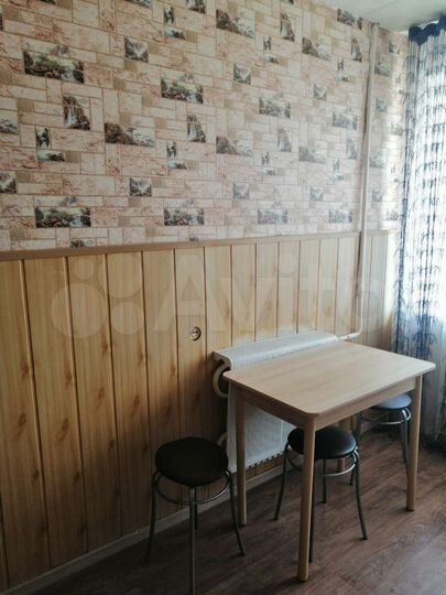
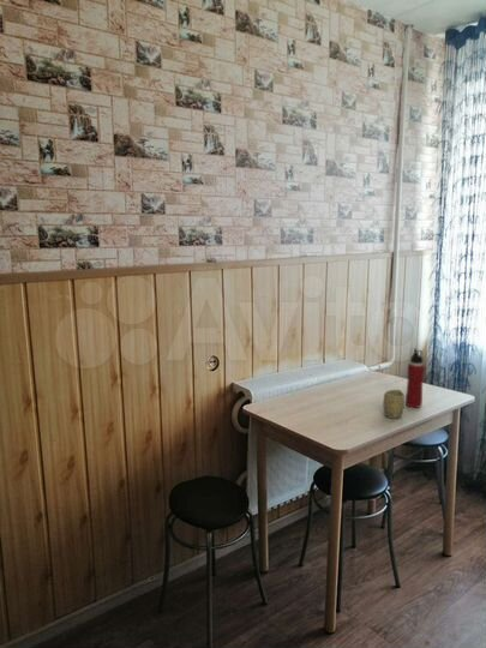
+ cup [382,389,406,420]
+ water bottle [404,347,426,409]
